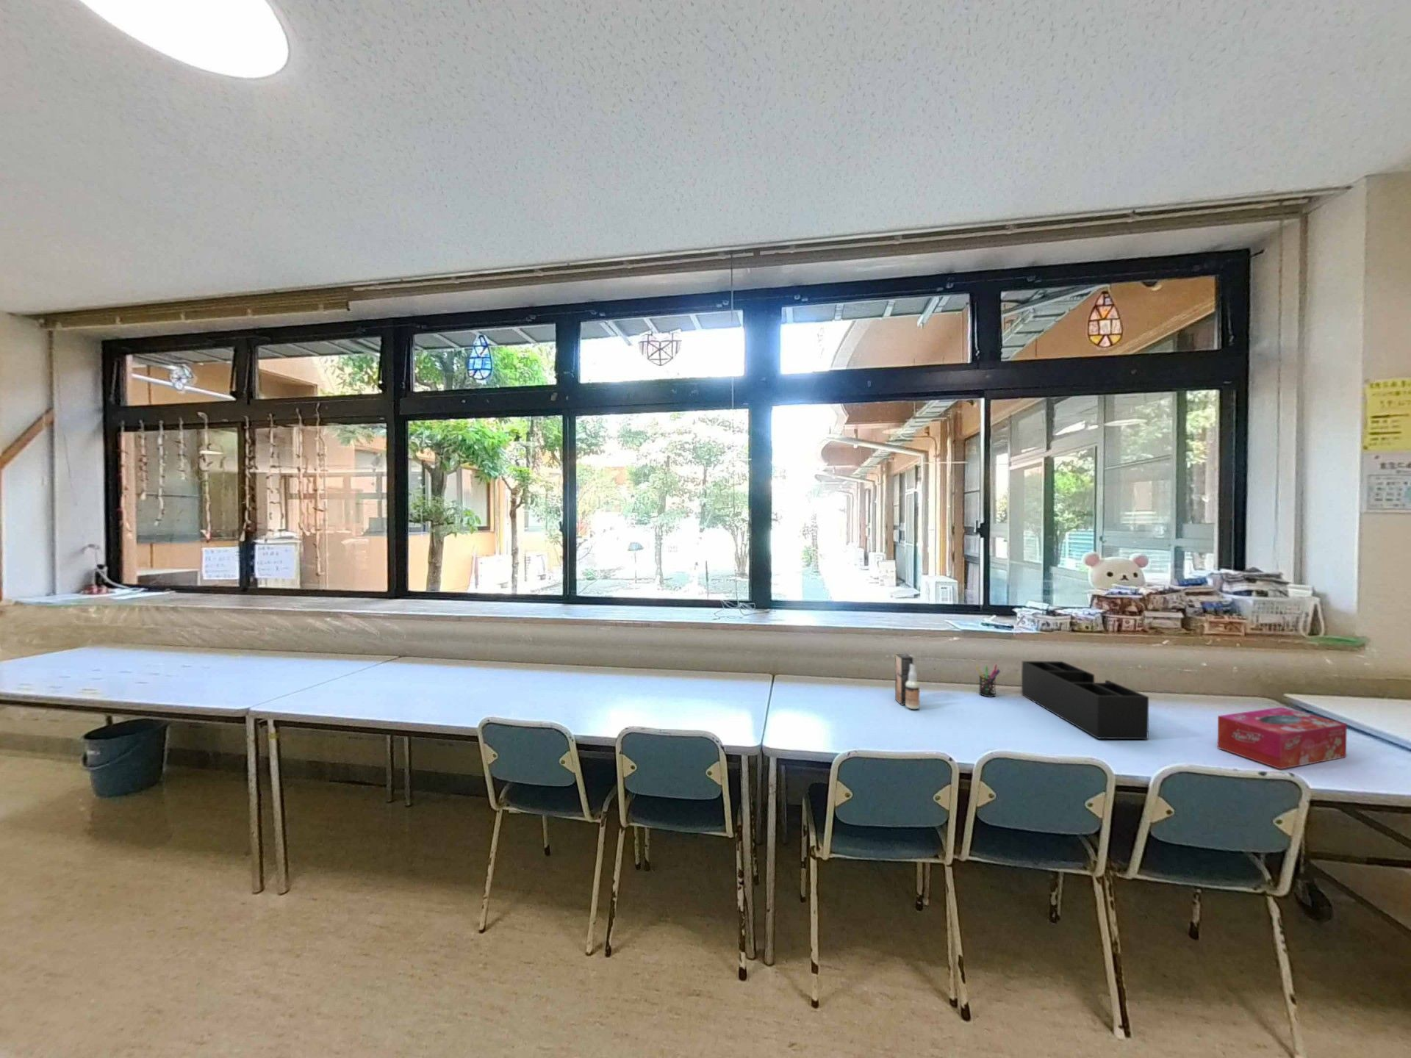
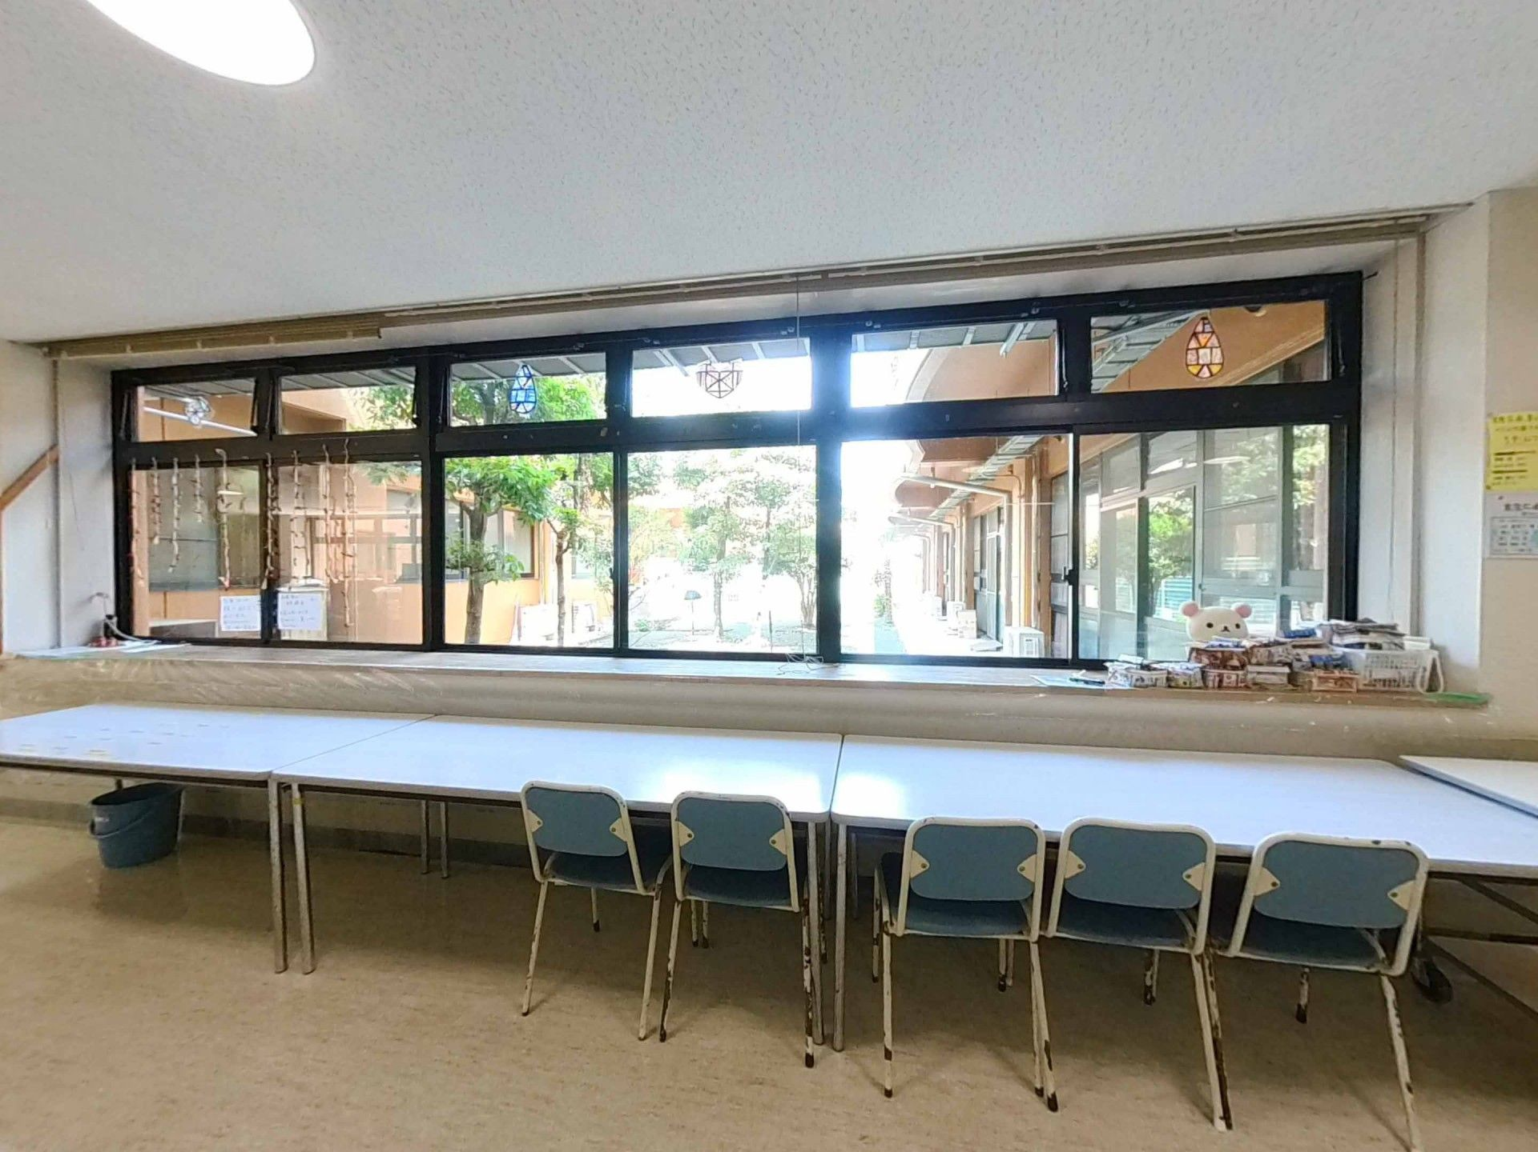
- tissue box [1217,707,1348,770]
- spray bottle [894,653,921,710]
- desk organizer [1021,660,1150,740]
- pen holder [975,663,1001,698]
